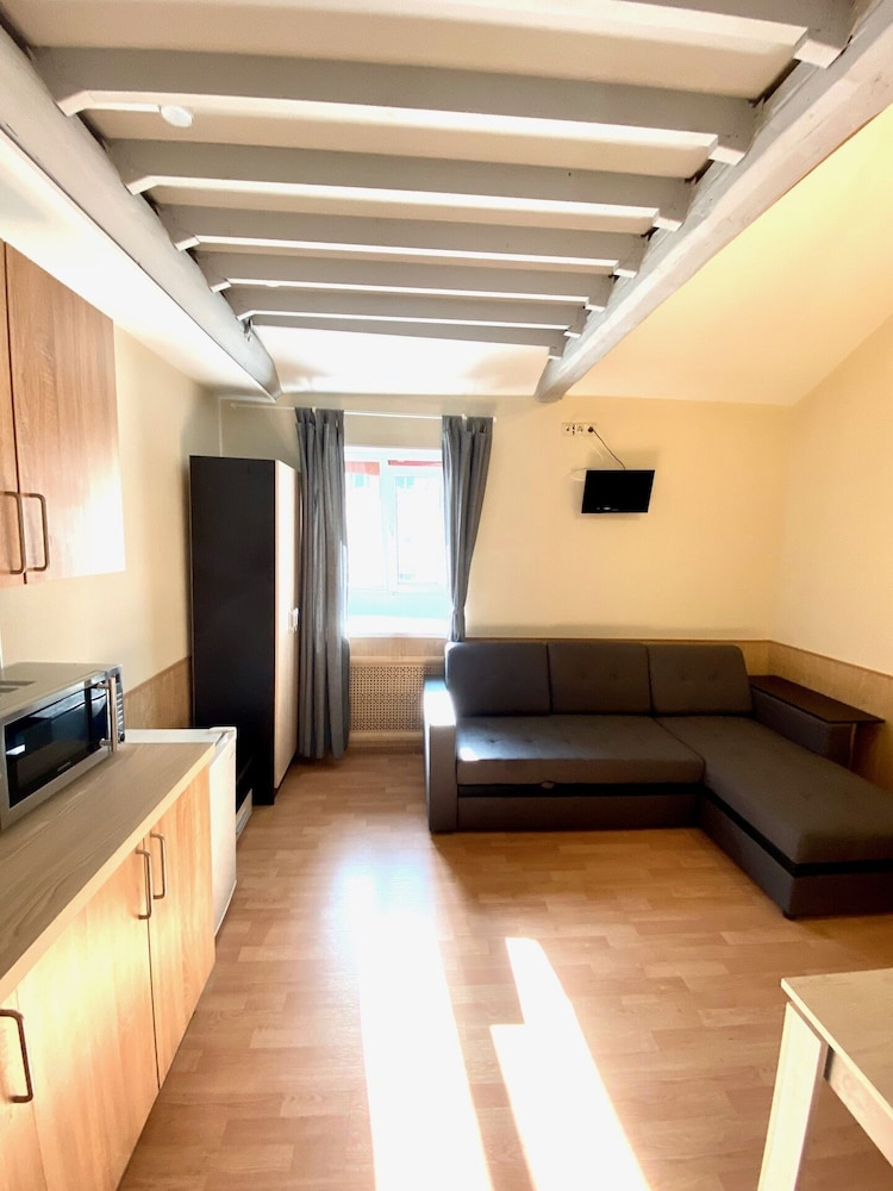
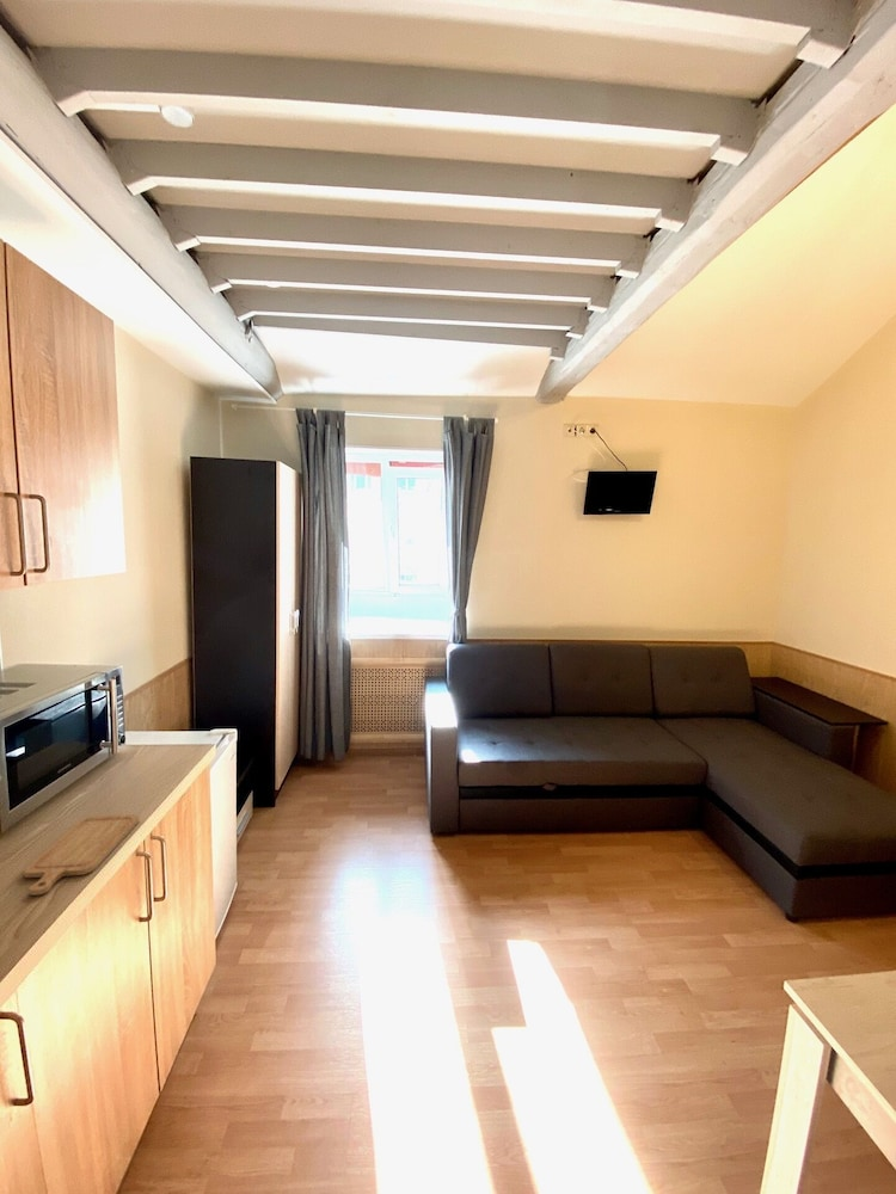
+ chopping board [23,813,140,897]
